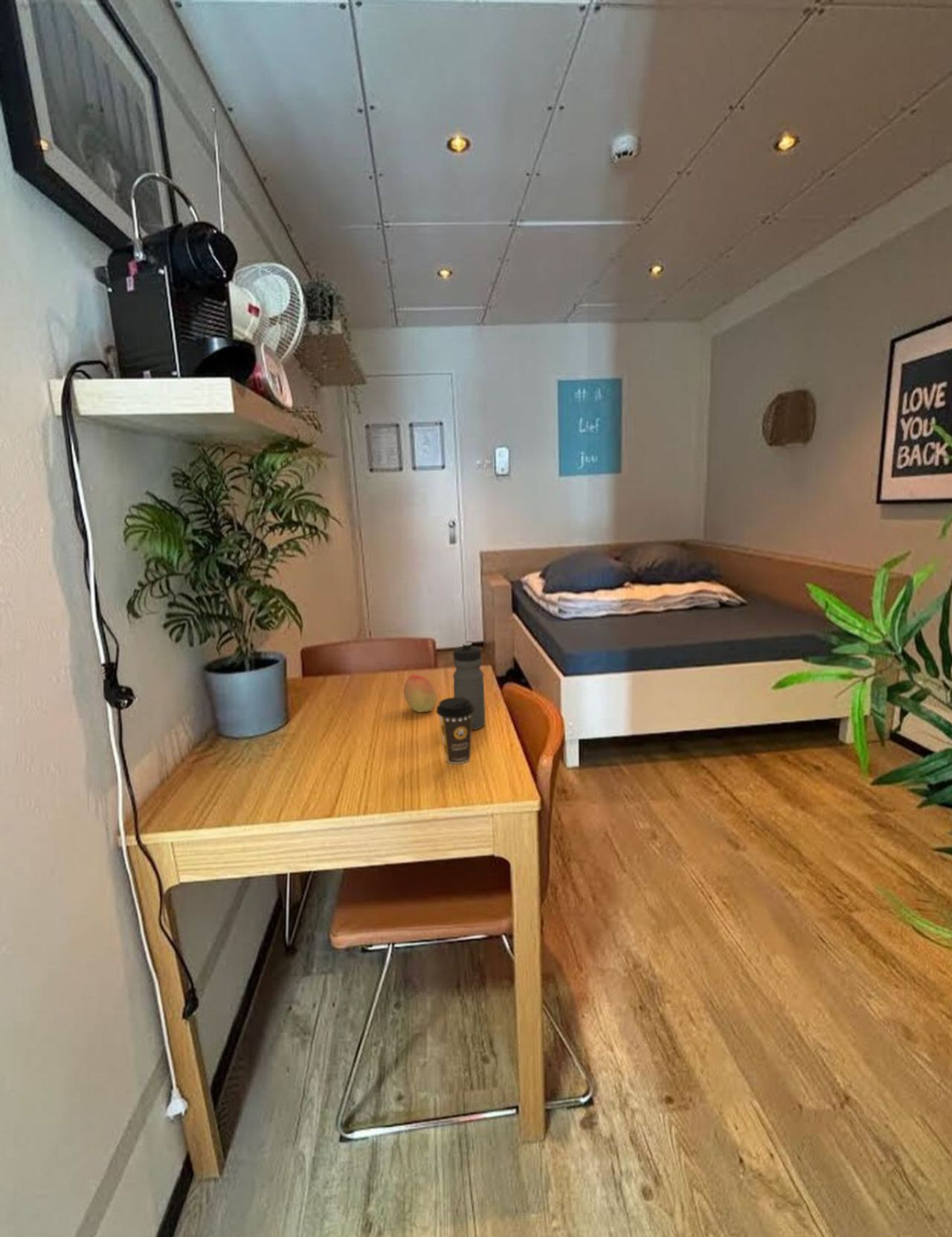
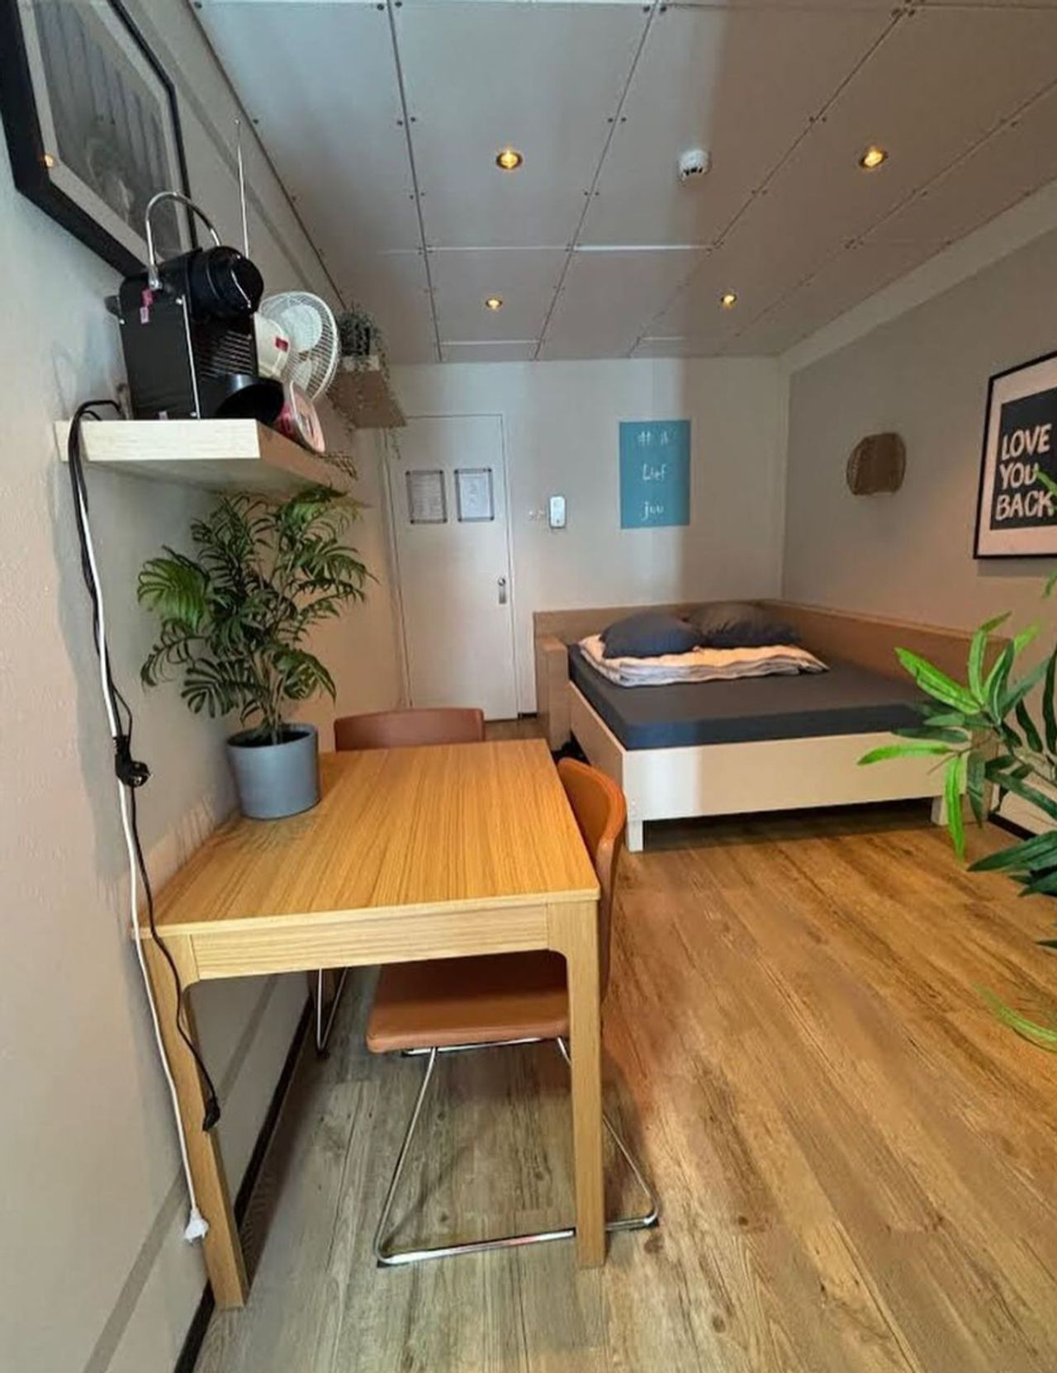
- water bottle [452,641,486,730]
- fruit [403,675,437,713]
- coffee cup [436,696,475,765]
